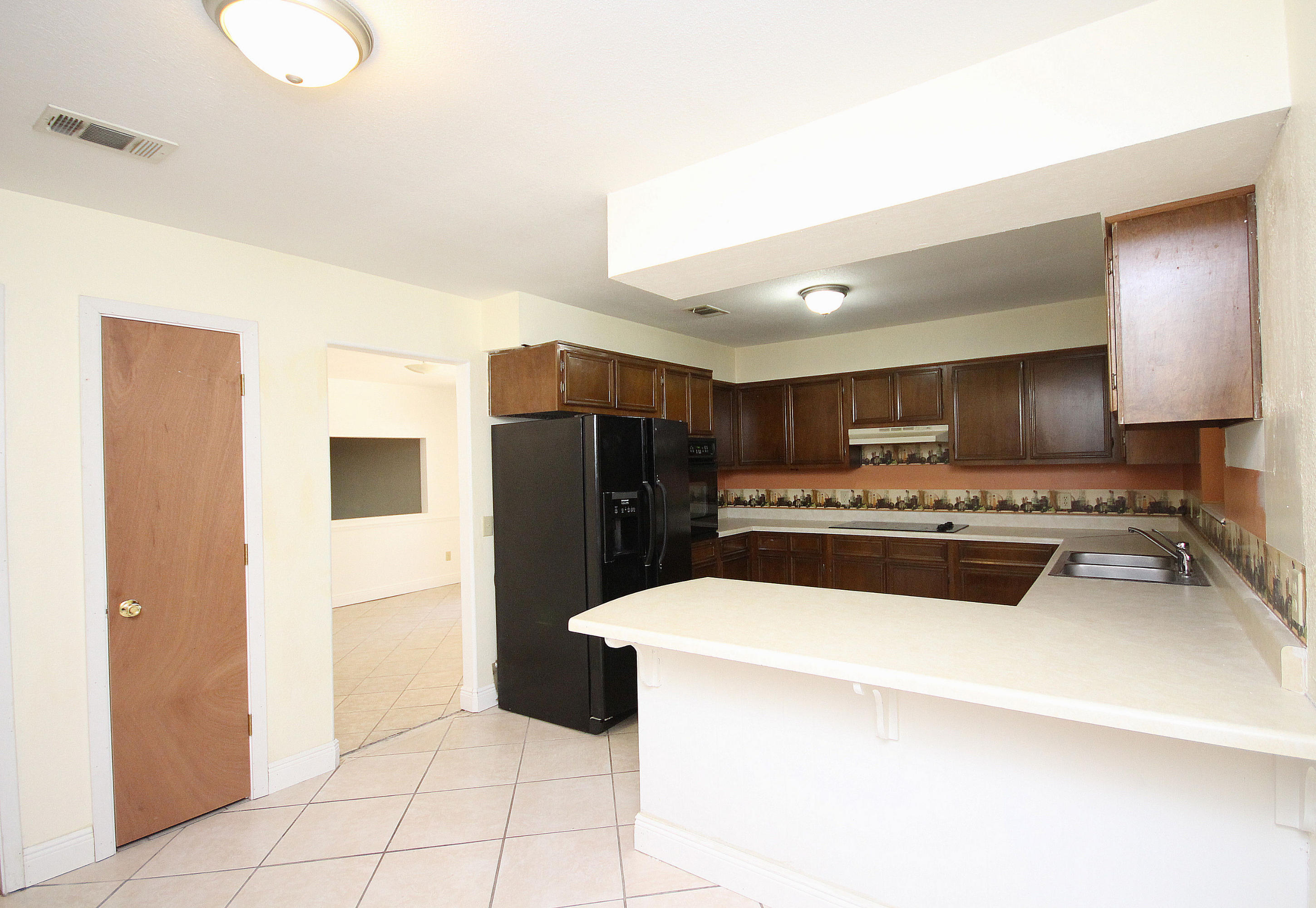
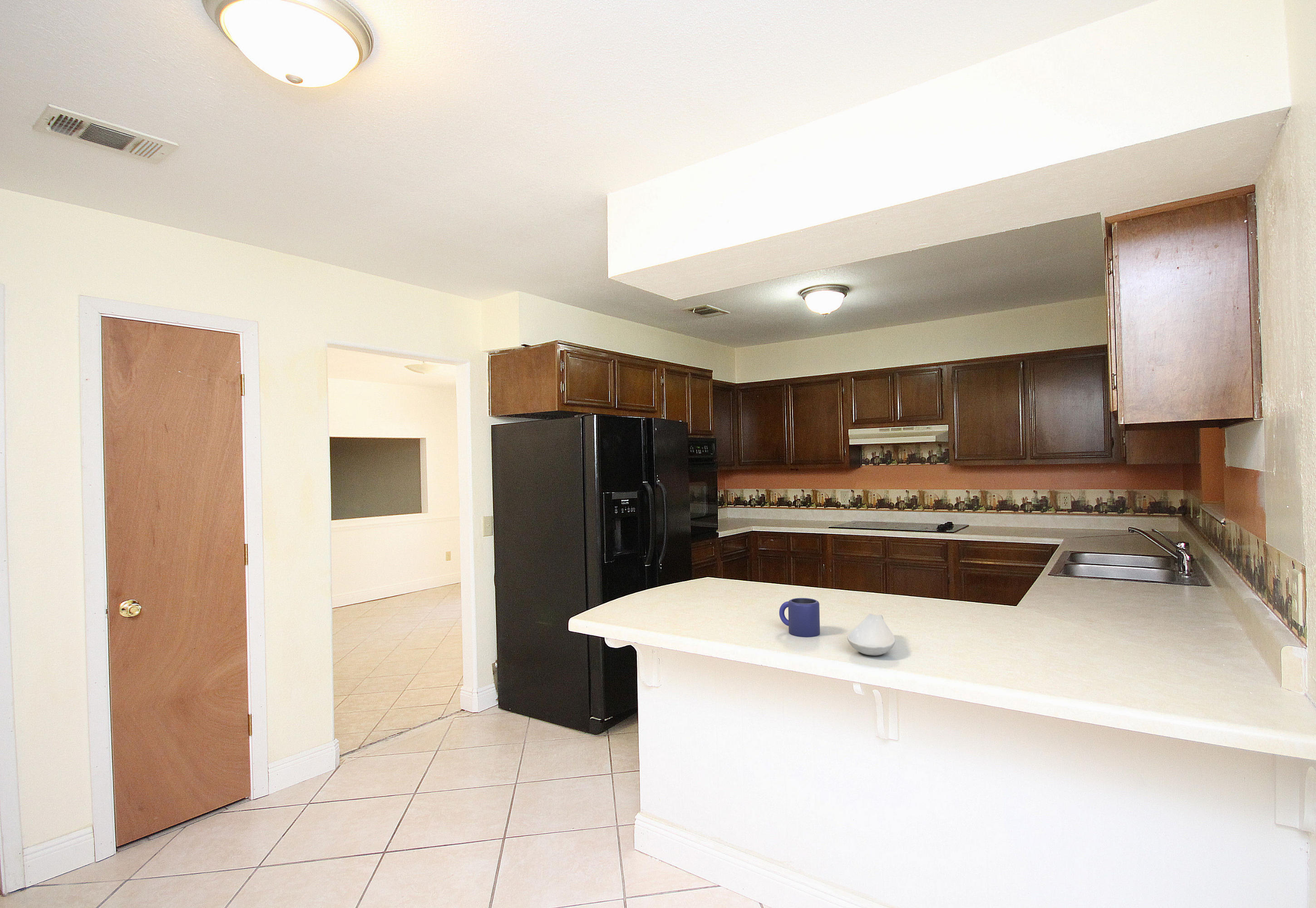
+ spoon rest [847,613,896,656]
+ mug [779,597,820,637]
